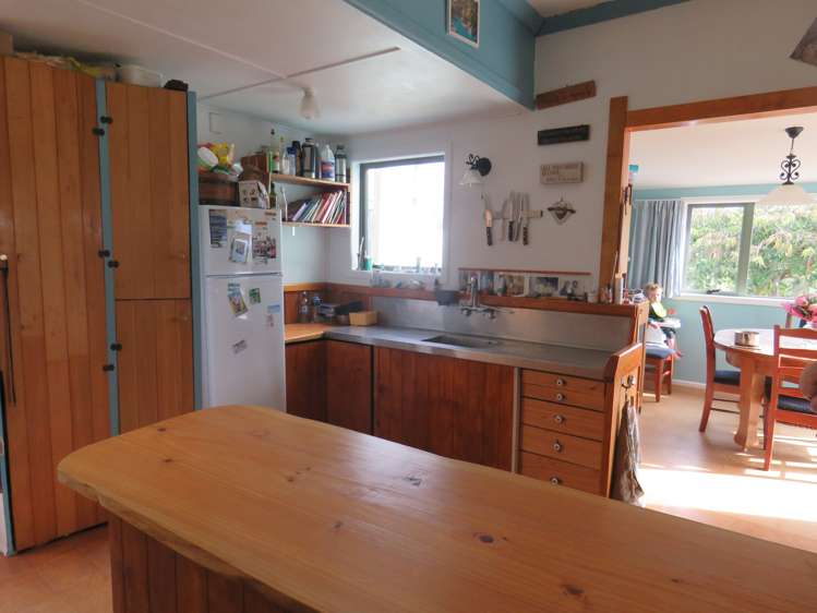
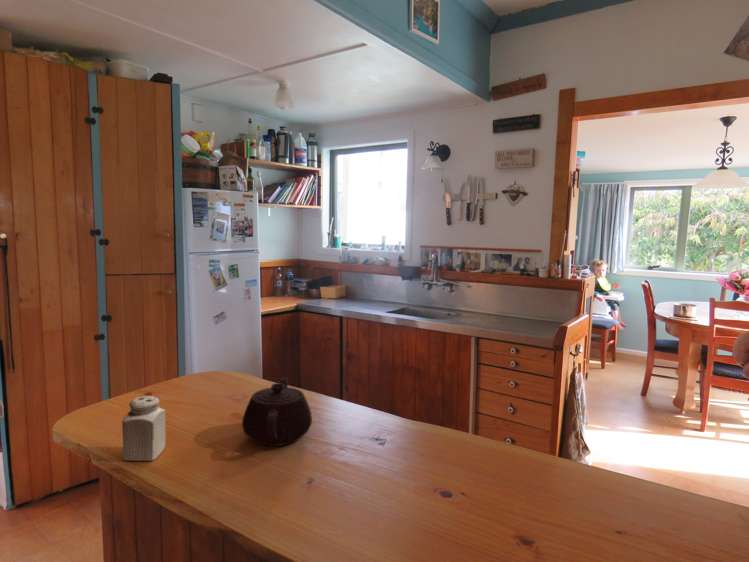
+ salt shaker [121,395,166,462]
+ teapot [241,377,313,447]
